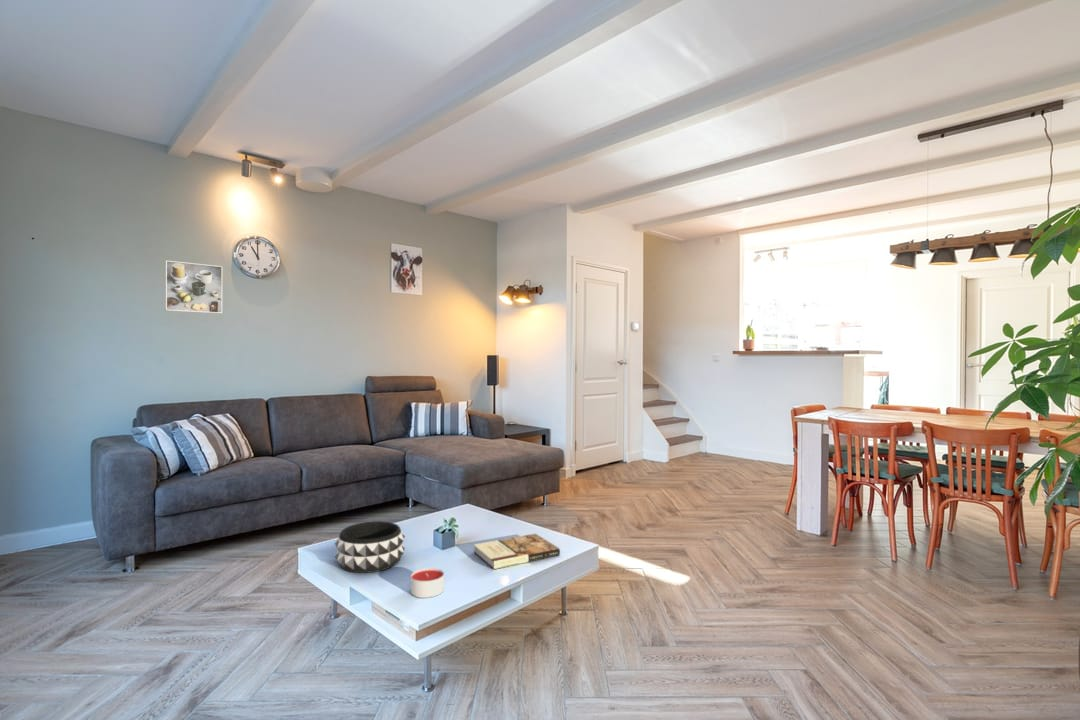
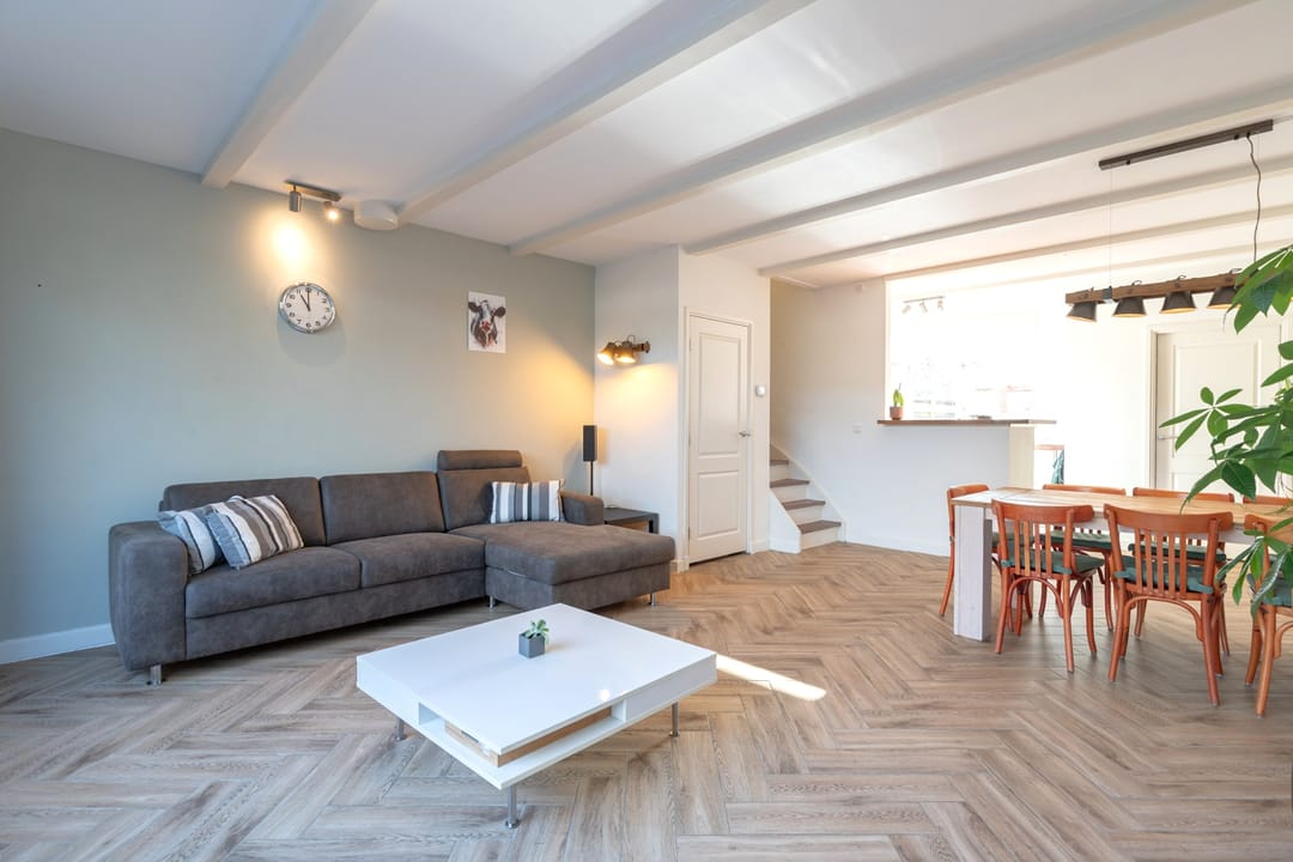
- candle [410,567,445,599]
- decorative bowl [334,520,406,574]
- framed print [164,260,223,314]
- book [473,533,561,570]
